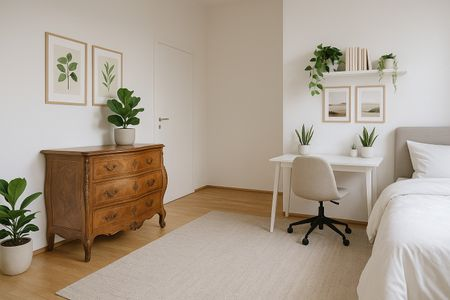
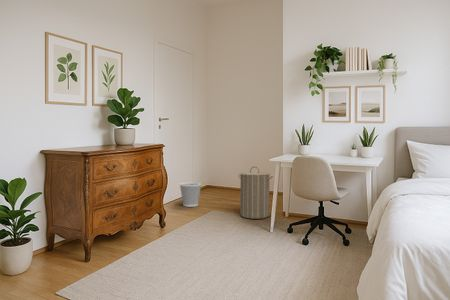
+ laundry hamper [237,166,274,220]
+ wastebasket [178,181,203,208]
